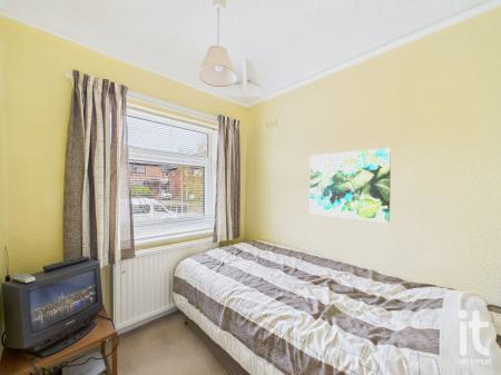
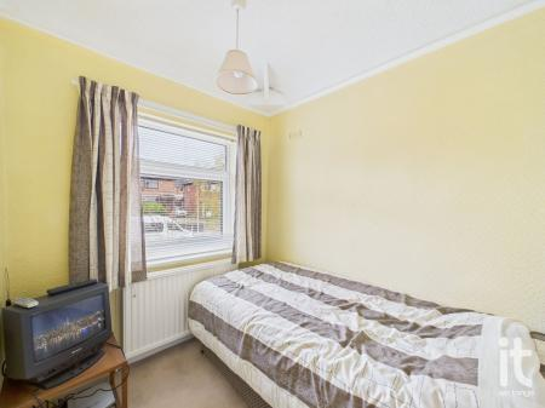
- wall art [310,147,392,224]
